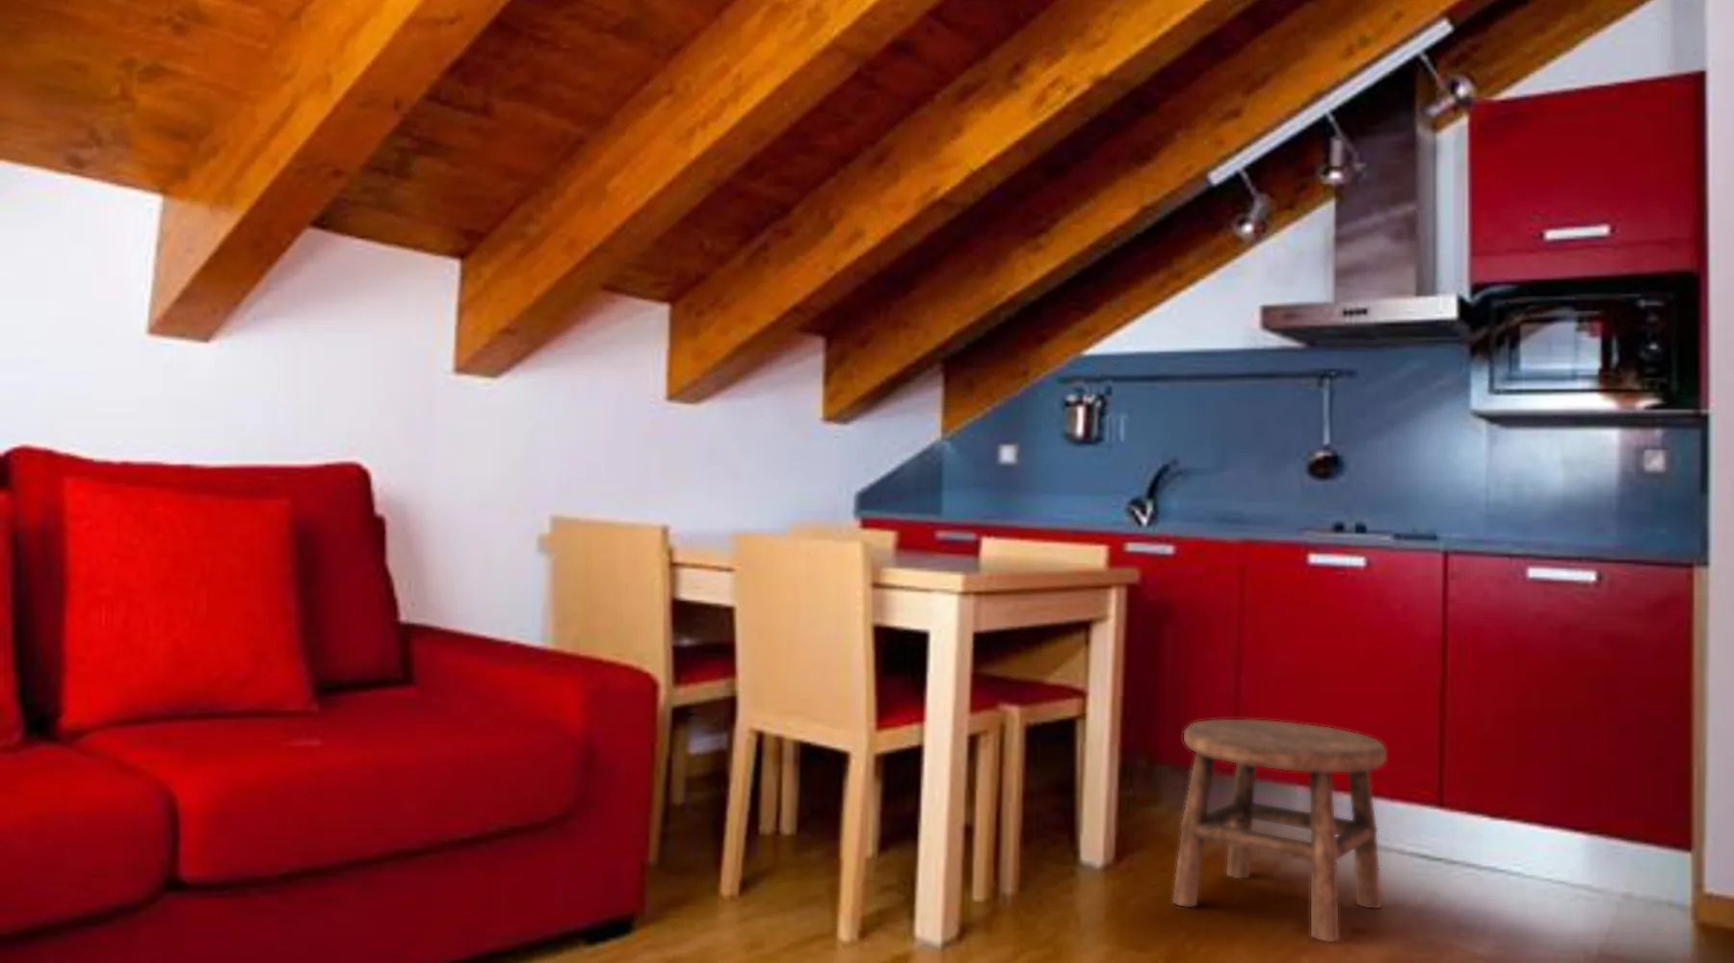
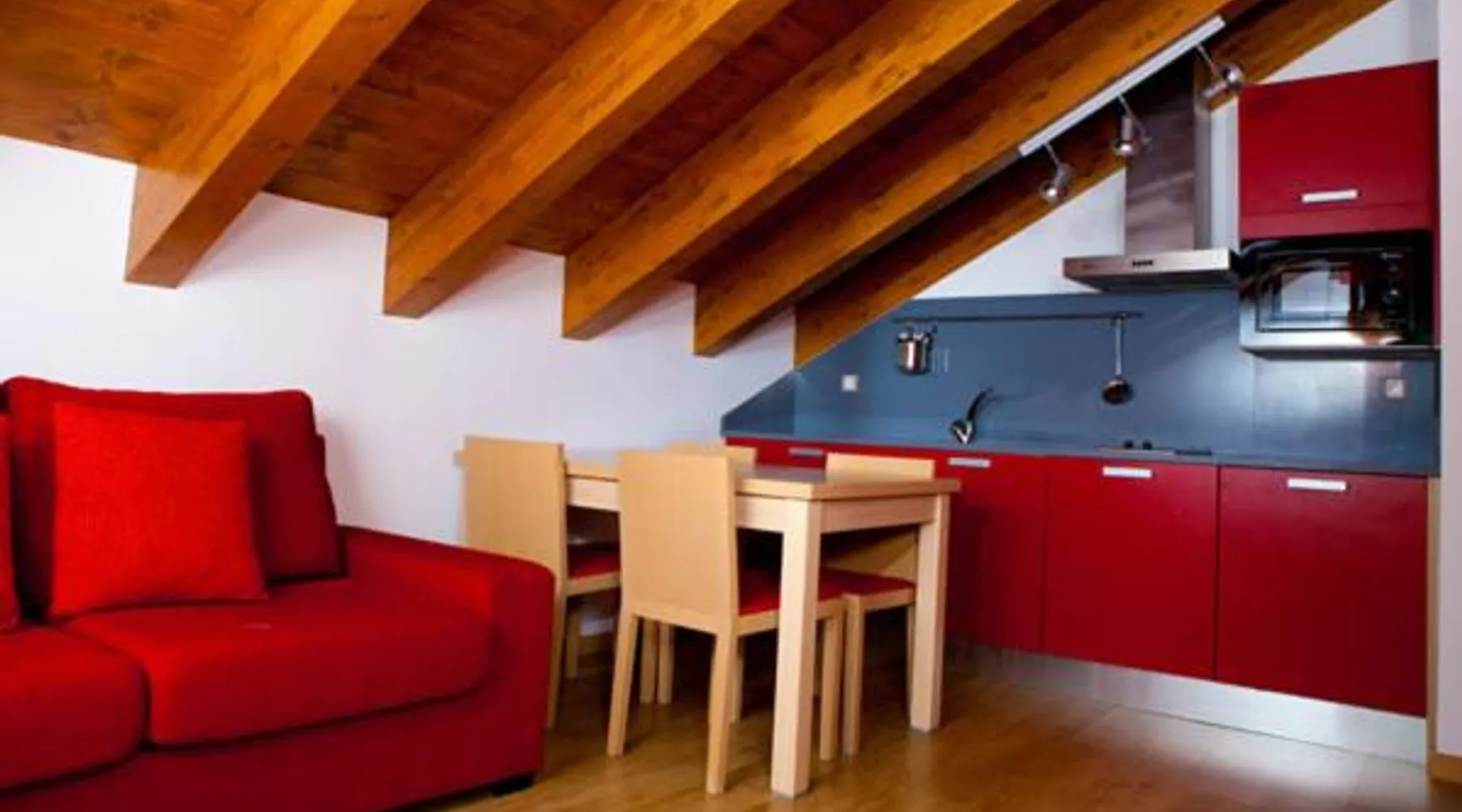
- stool [1172,719,1388,943]
